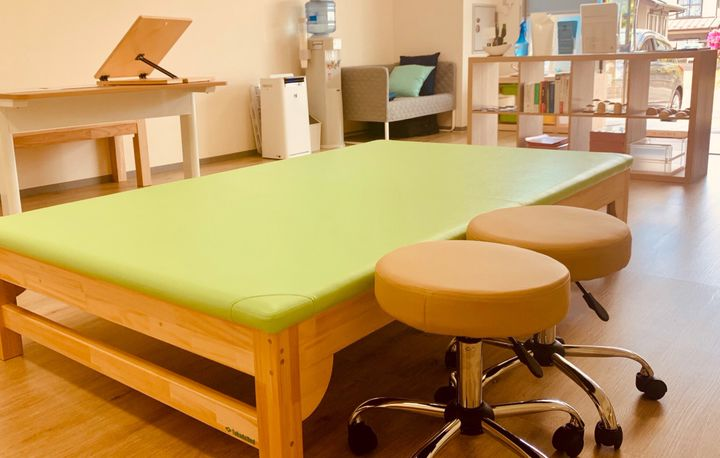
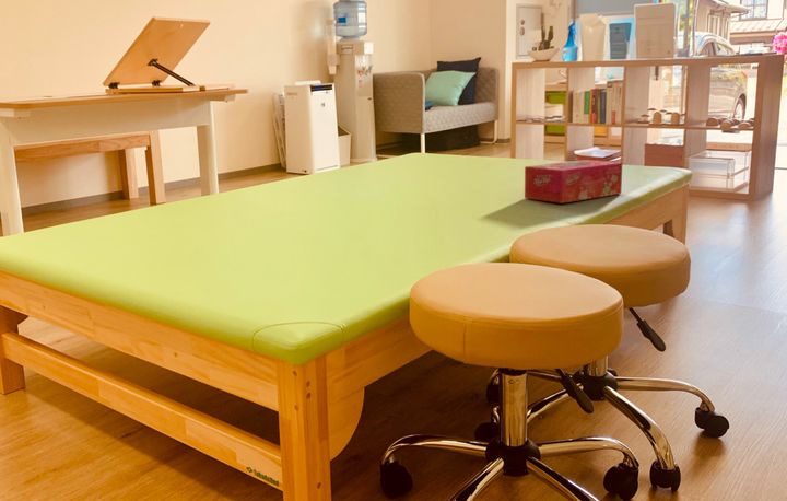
+ tissue box [524,159,623,205]
